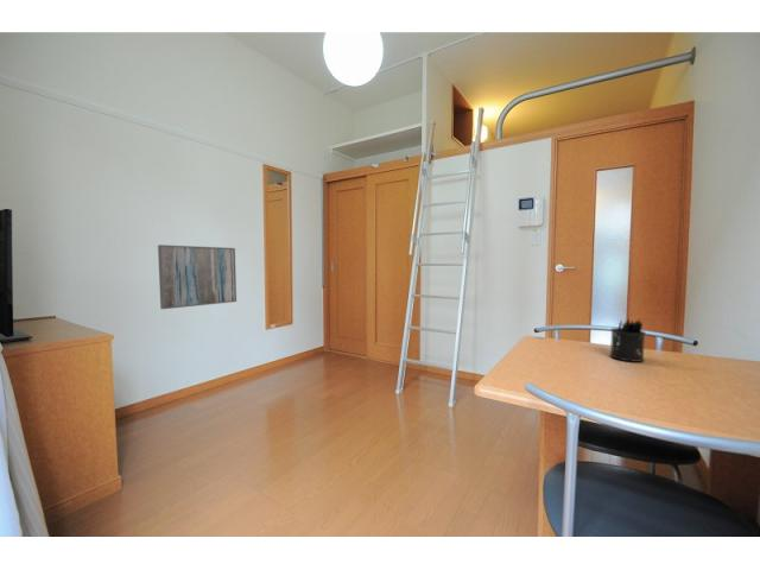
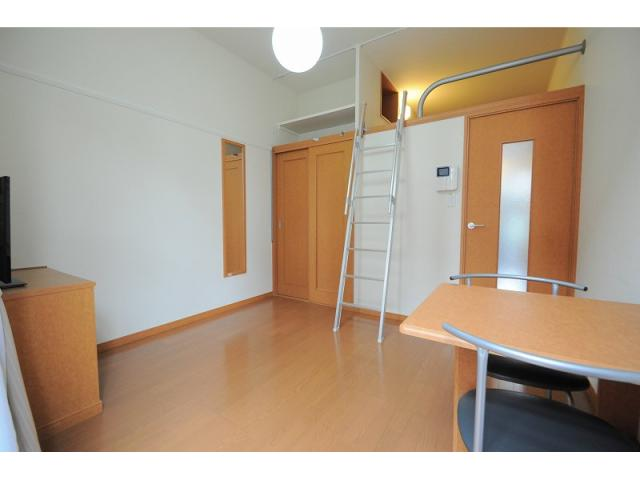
- pen holder [608,317,647,363]
- wall art [157,243,238,310]
